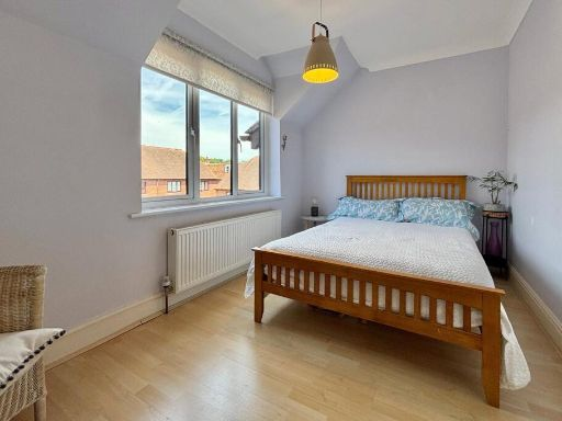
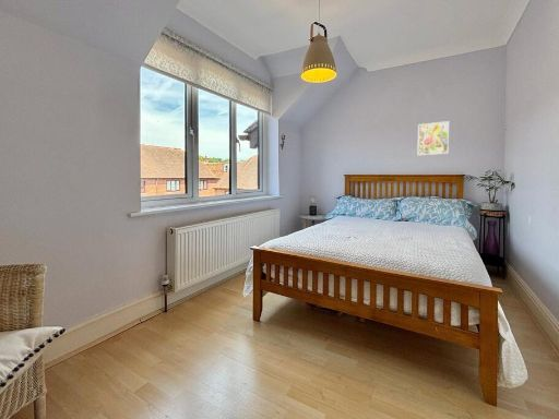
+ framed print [416,120,450,156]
